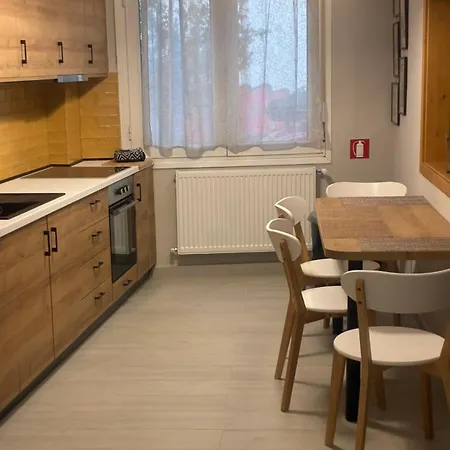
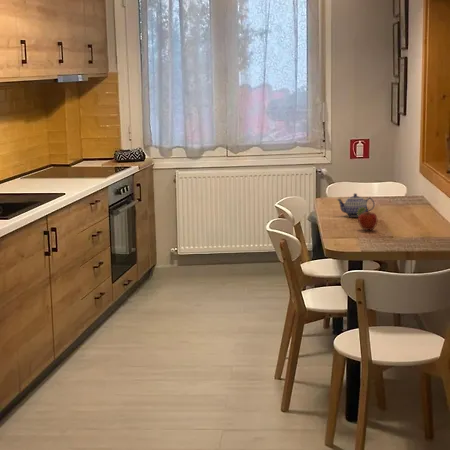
+ teapot [336,192,376,218]
+ fruit [357,206,378,231]
